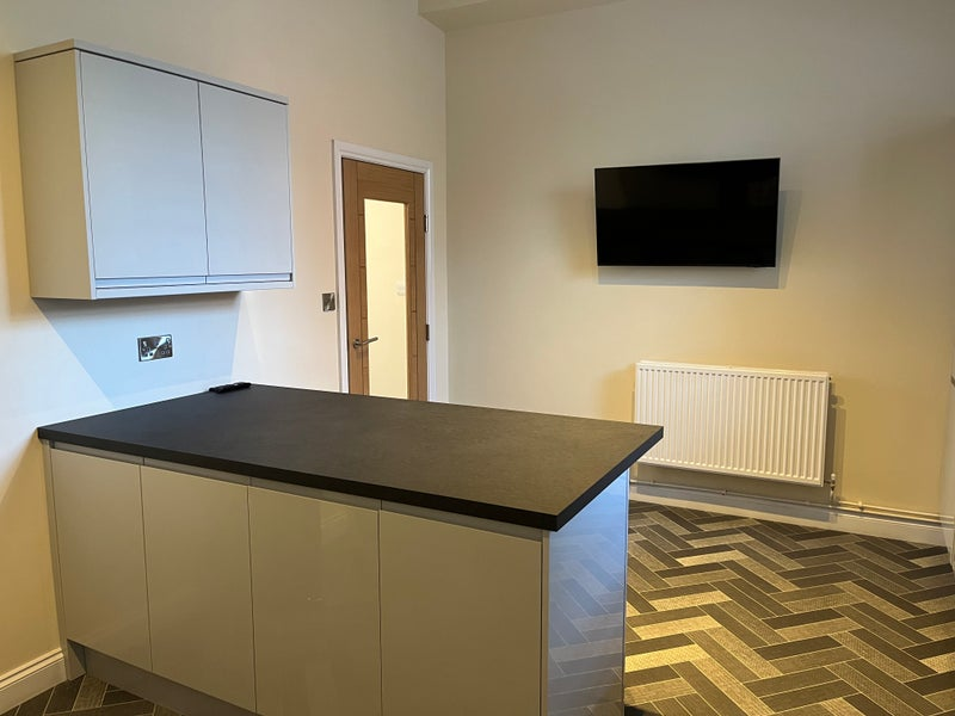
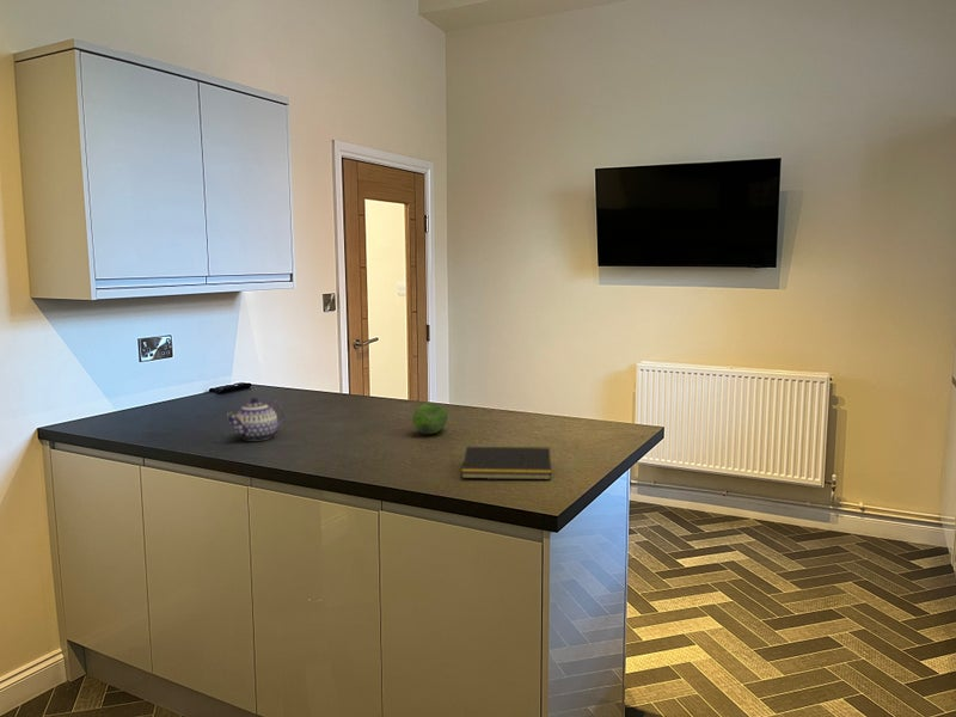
+ notepad [460,446,552,480]
+ teapot [226,397,286,442]
+ fruit [412,402,449,435]
